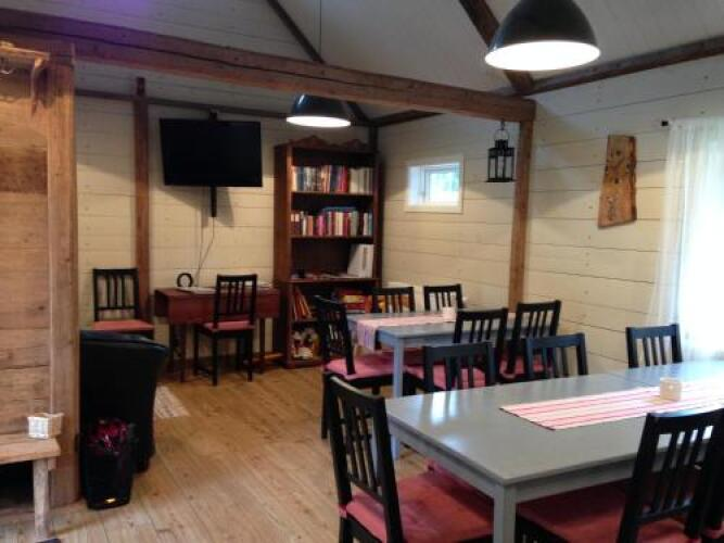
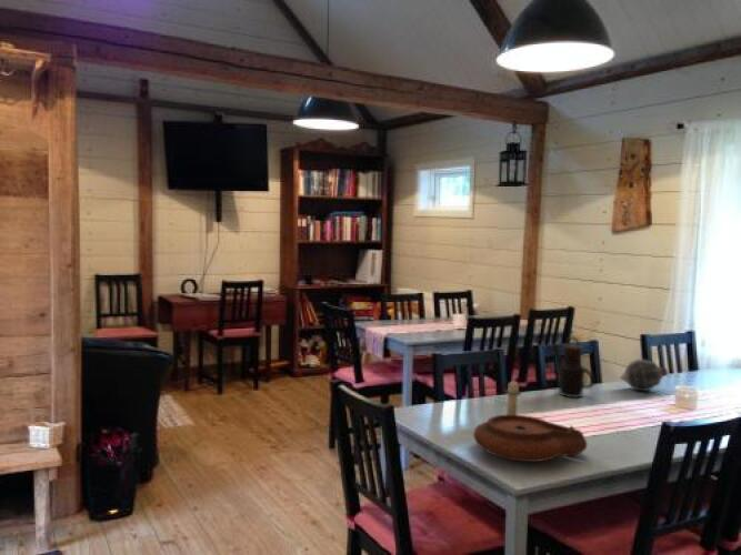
+ teapot [550,335,595,398]
+ grenade [618,357,669,392]
+ candle [503,377,523,415]
+ plate [472,414,588,463]
